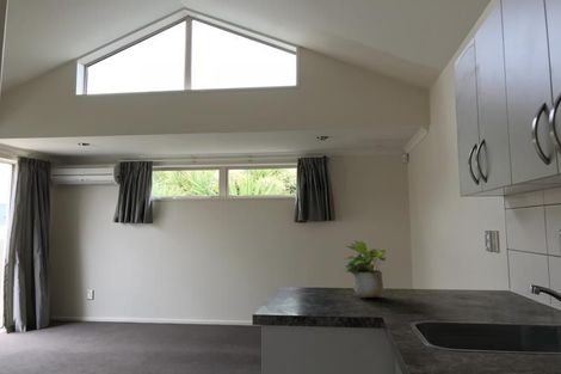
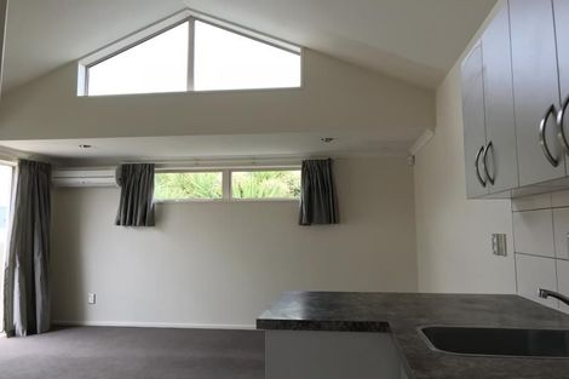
- potted plant [341,240,388,300]
